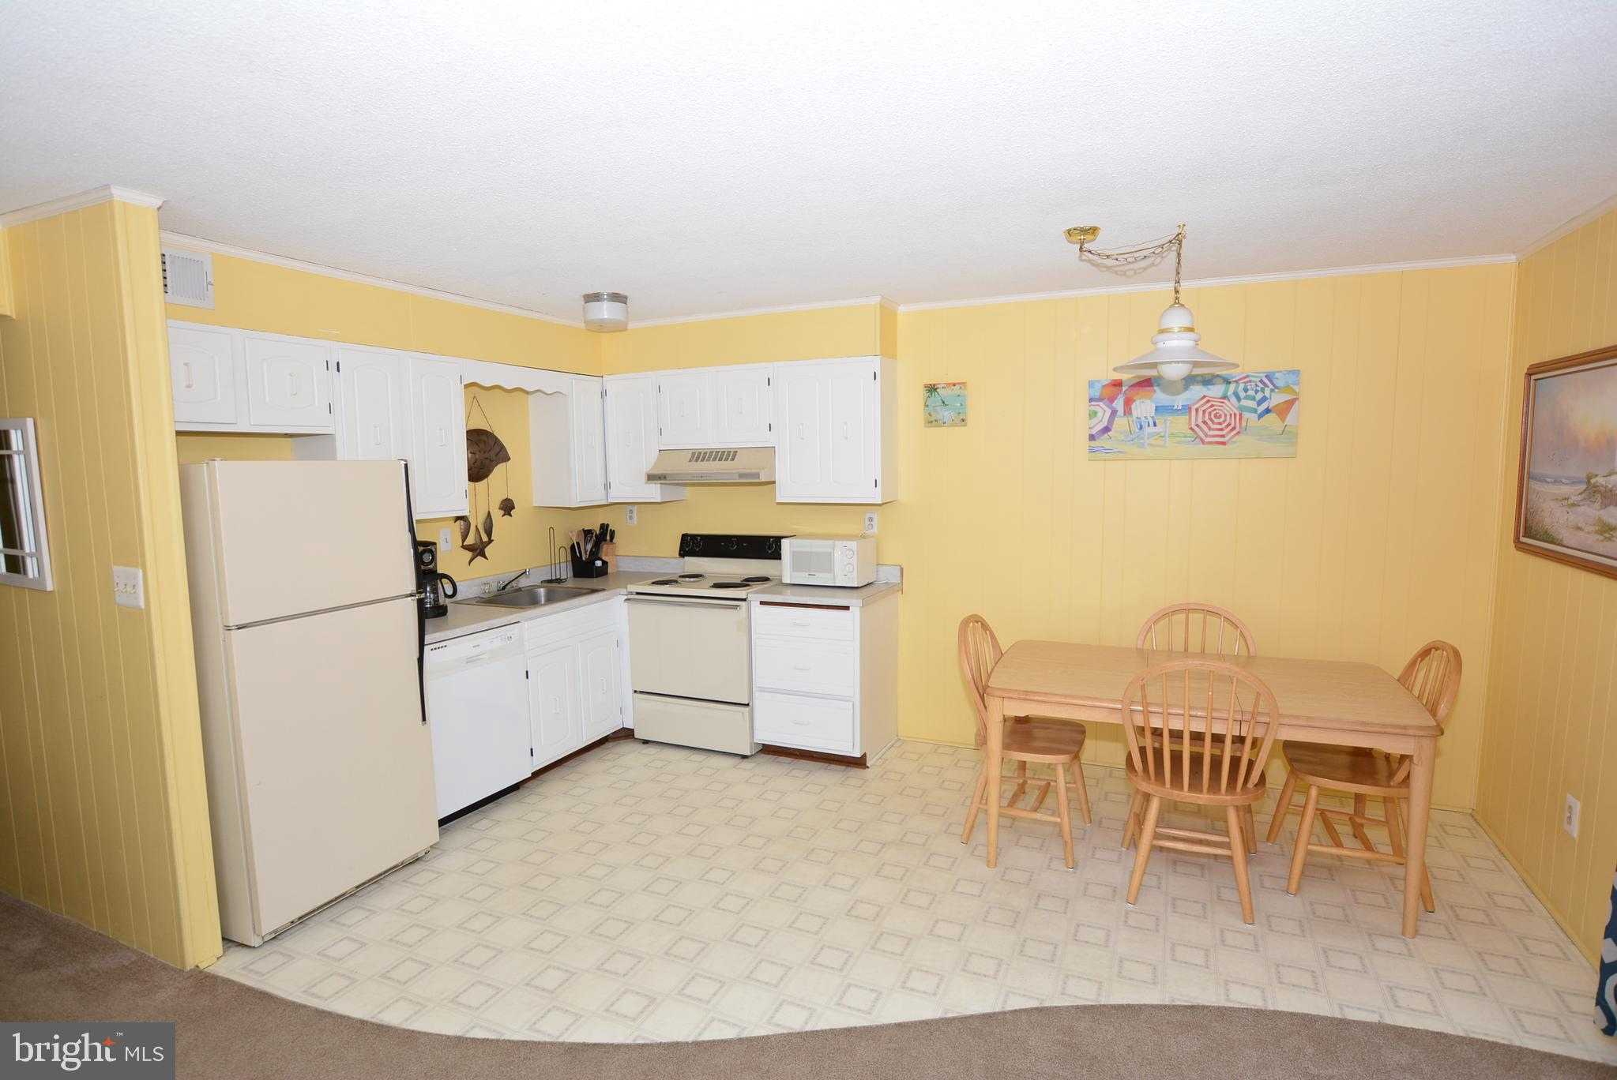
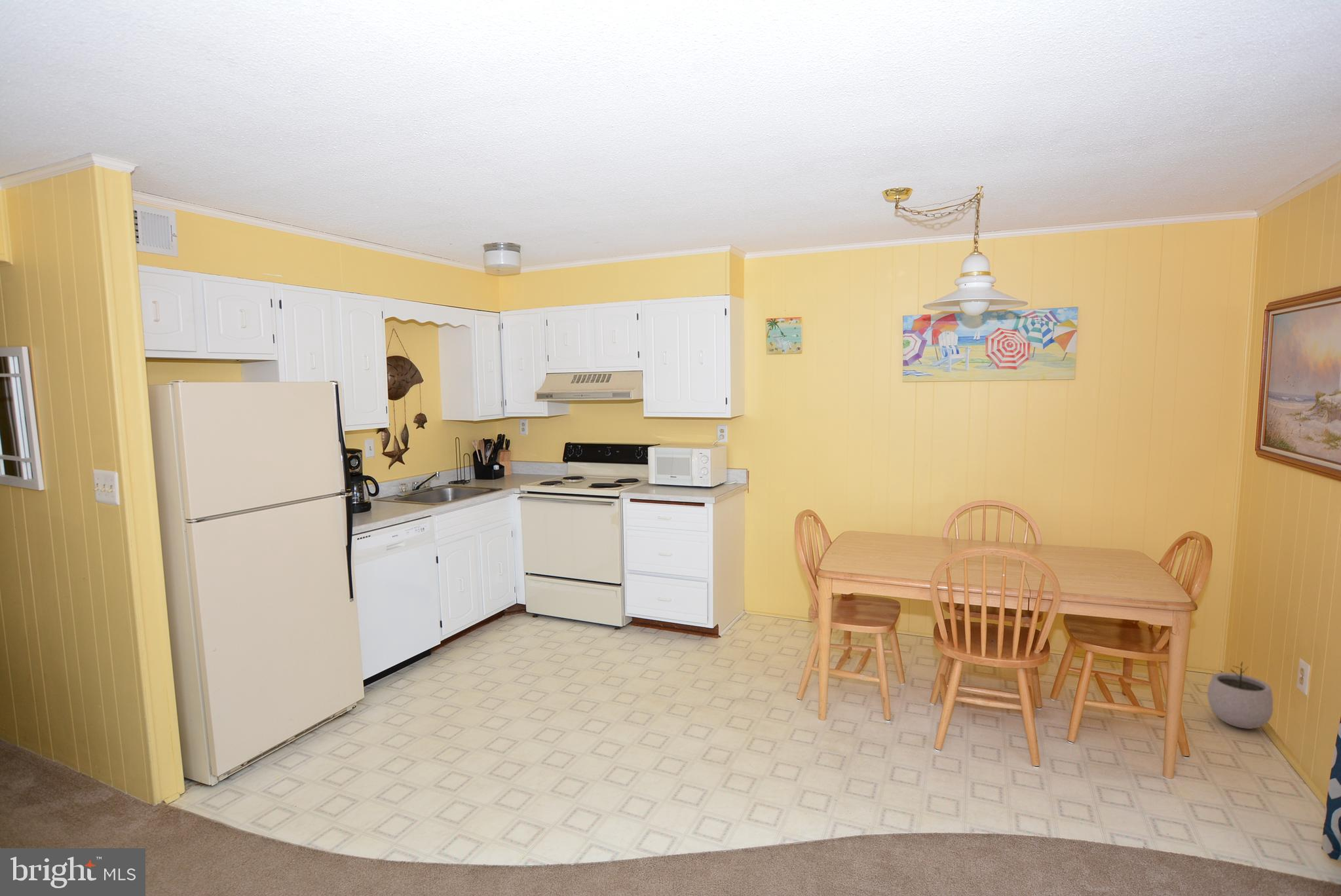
+ plant pot [1207,661,1274,730]
